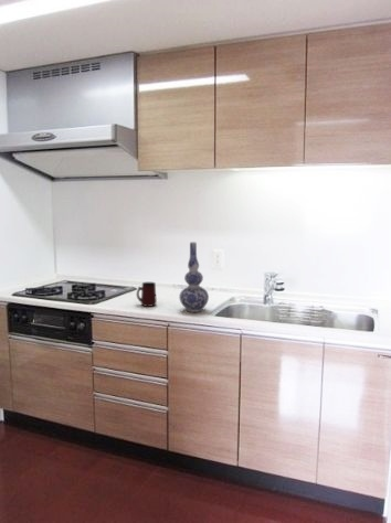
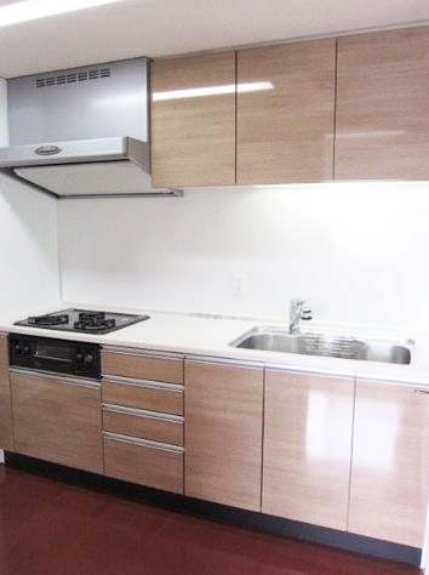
- vase [178,241,210,313]
- mug [136,281,158,308]
